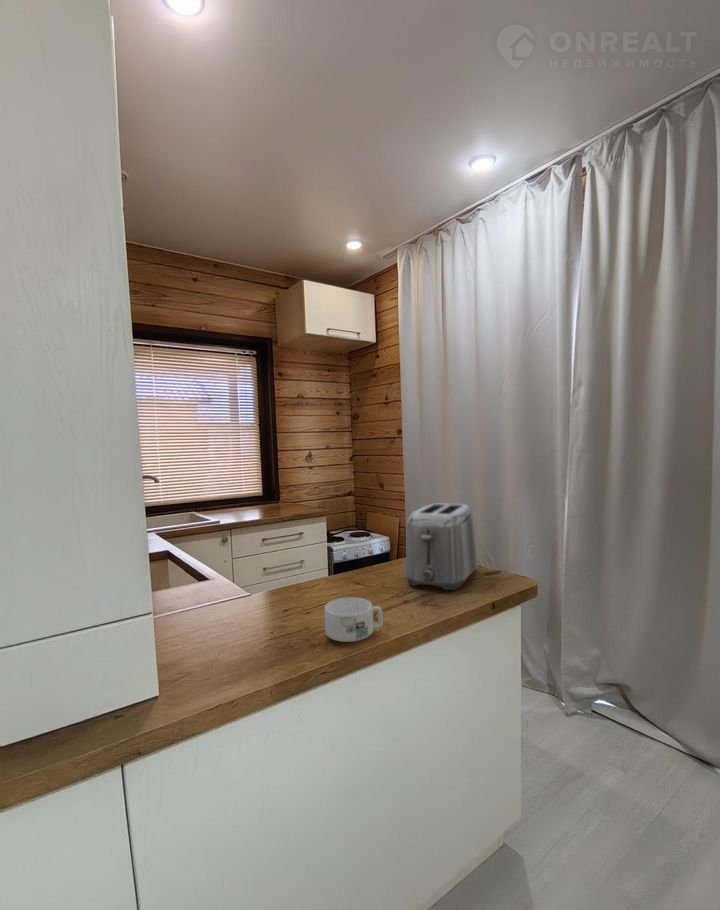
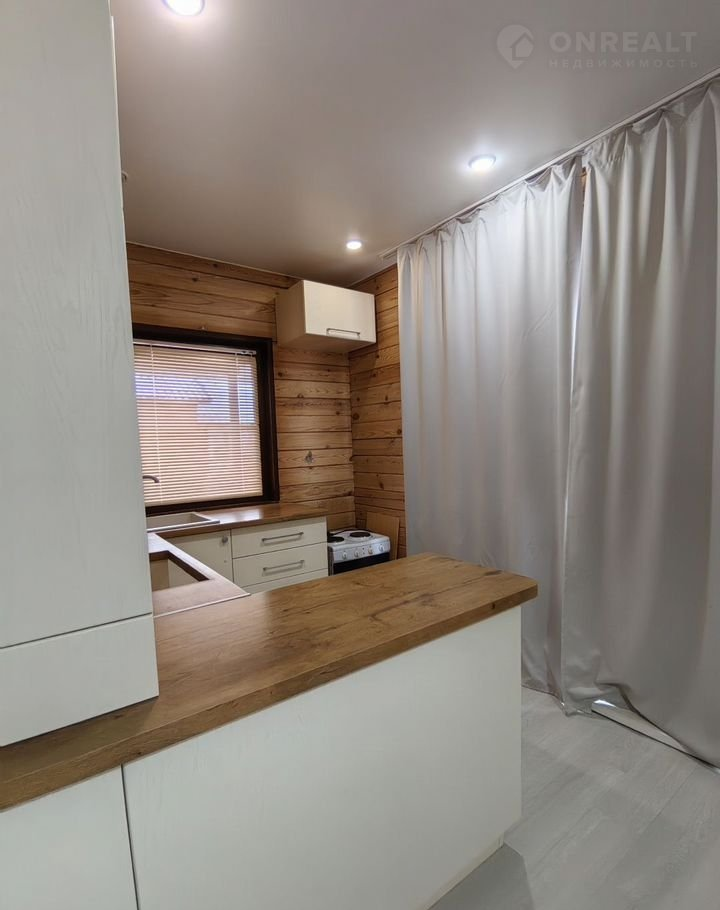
- mug [323,596,384,643]
- toaster [405,503,478,591]
